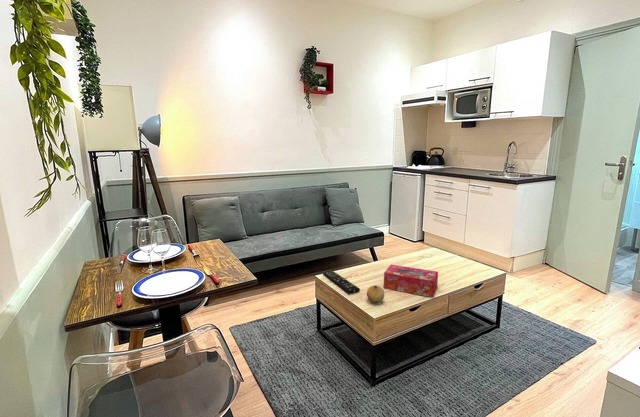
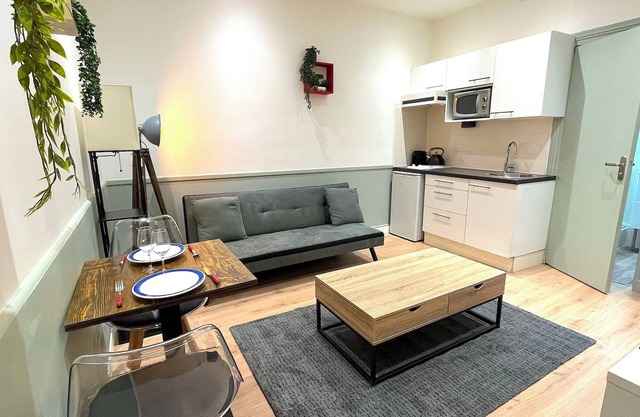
- remote control [322,270,361,295]
- tissue box [383,264,439,298]
- fruit [366,285,385,304]
